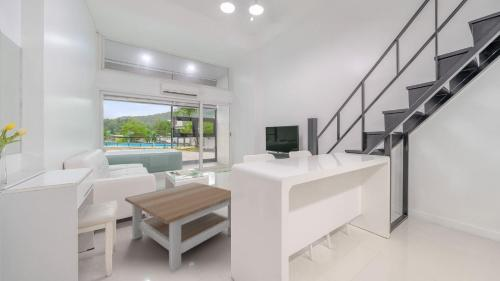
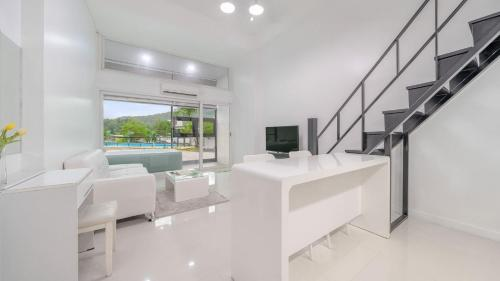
- coffee table [124,181,232,273]
